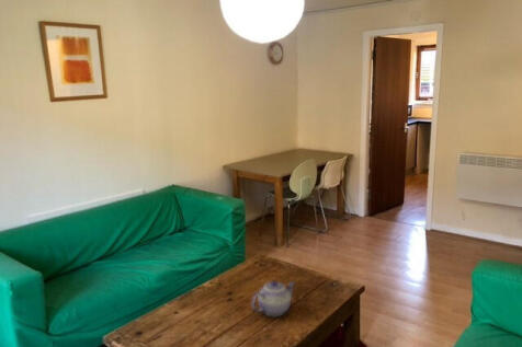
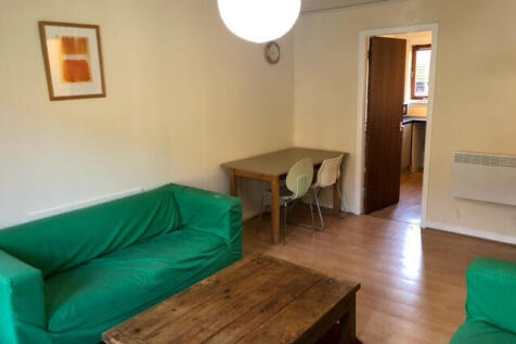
- teapot [251,280,296,317]
